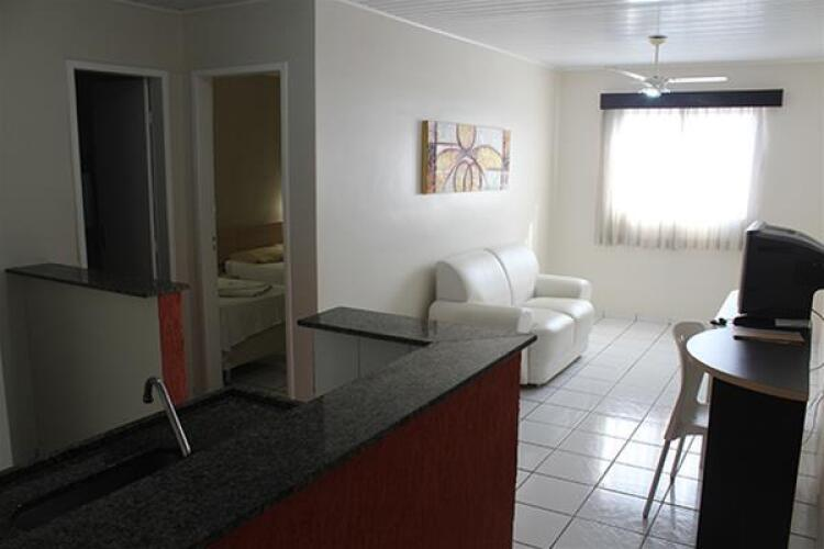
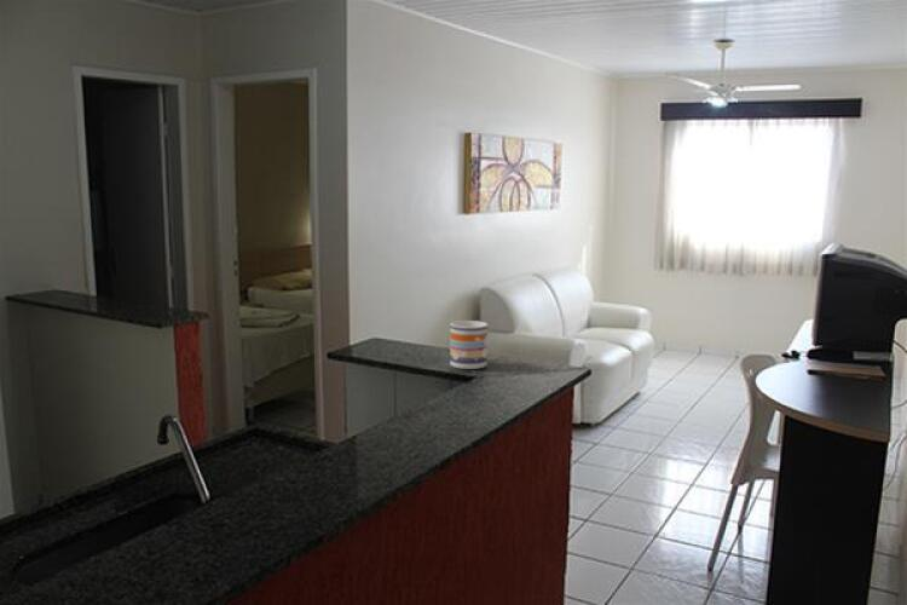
+ mug [449,319,489,370]
